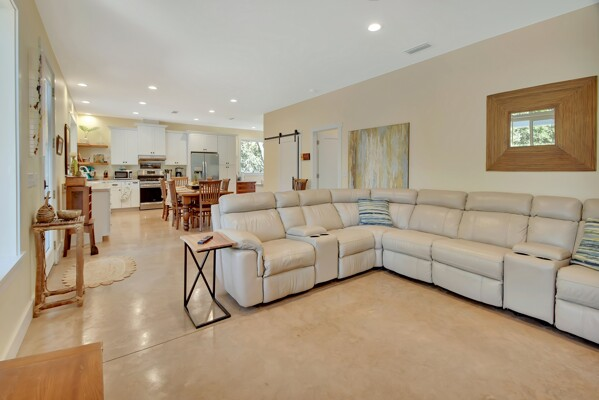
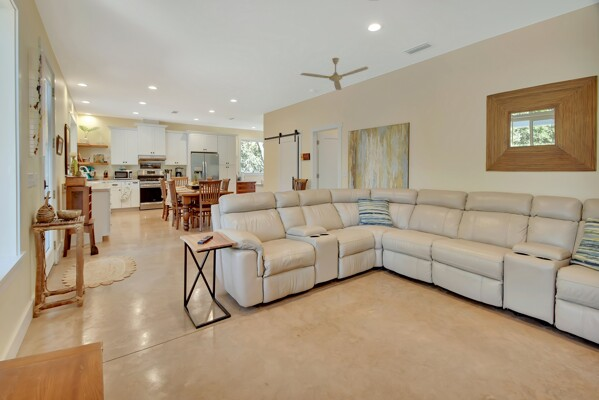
+ ceiling fan [299,57,369,91]
